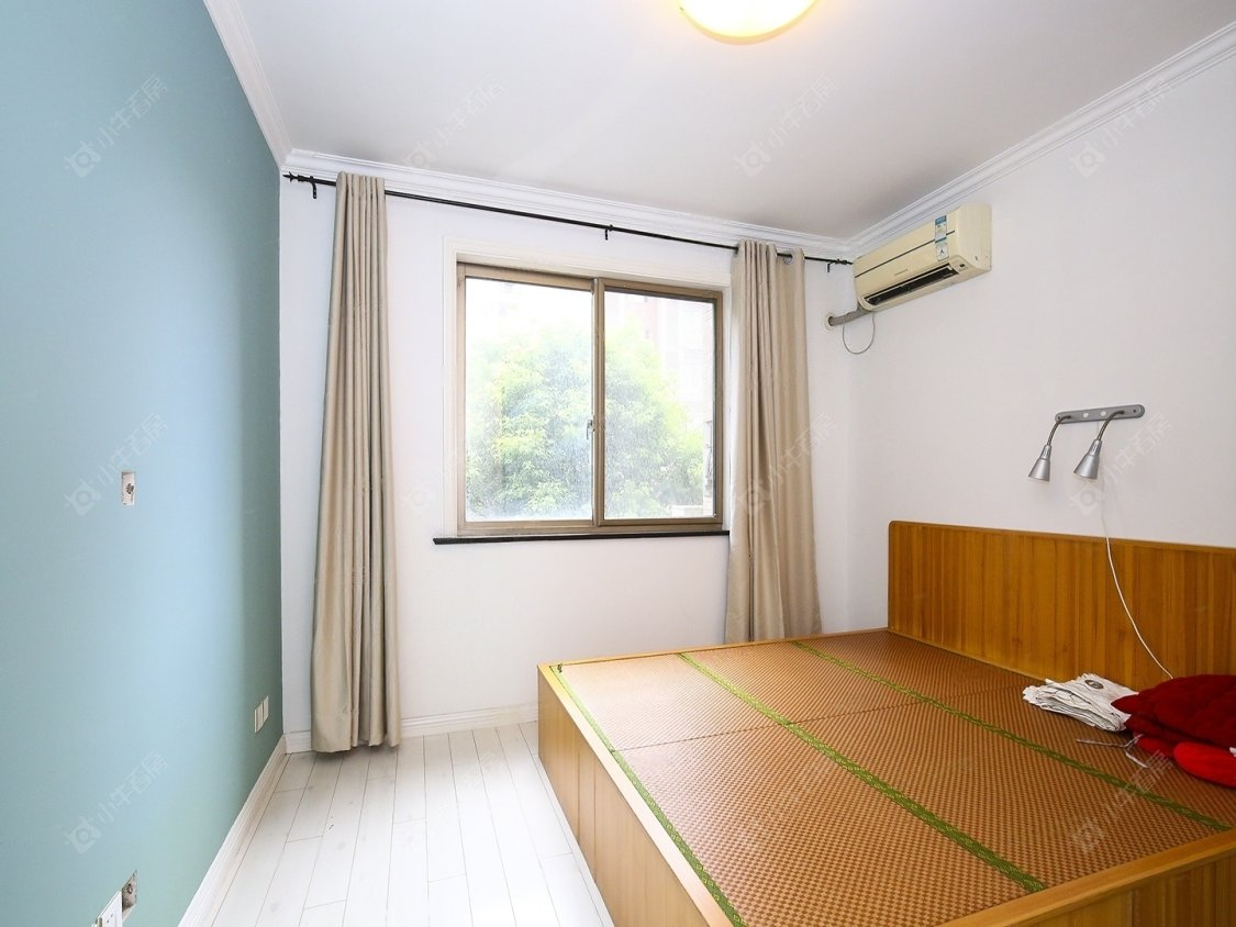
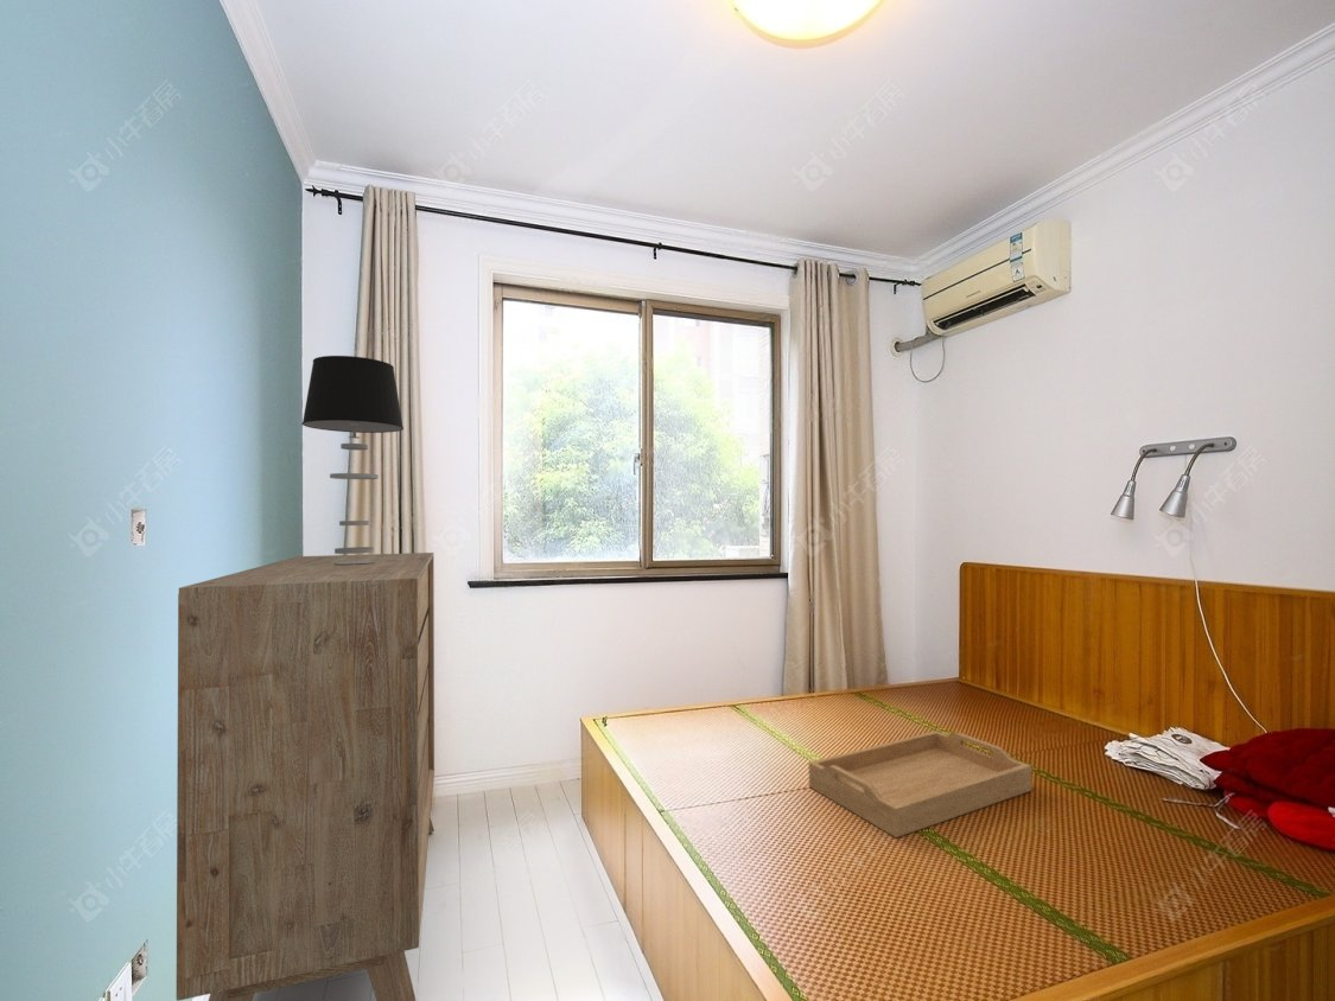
+ table lamp [301,355,405,565]
+ serving tray [808,729,1032,839]
+ dresser [176,551,436,1001]
